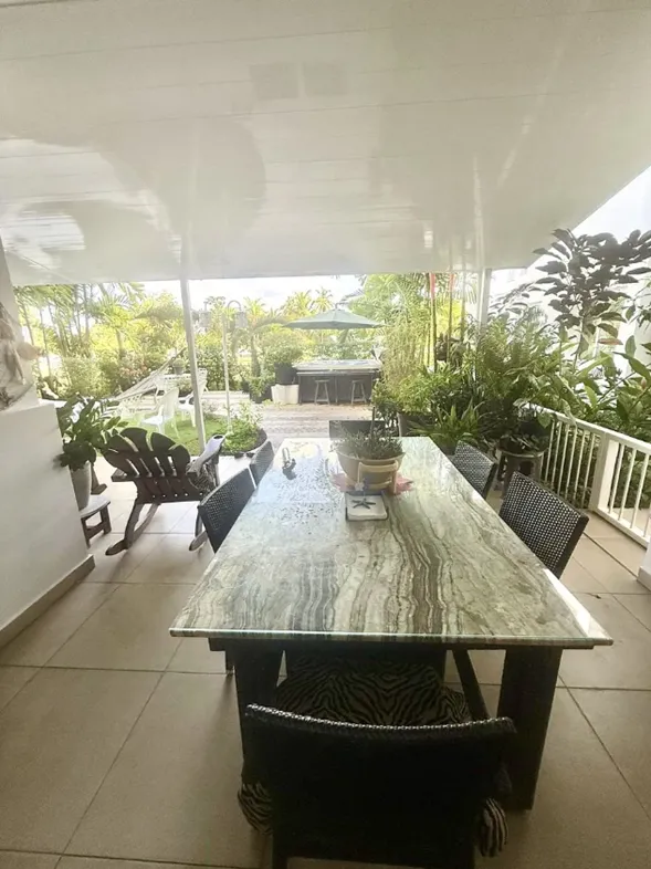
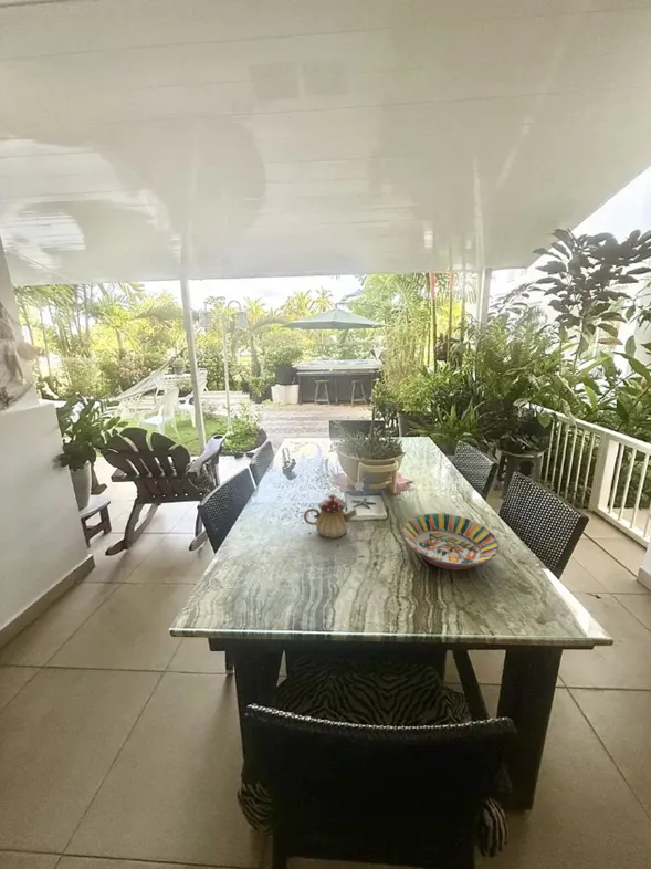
+ serving bowl [401,512,500,572]
+ teapot [303,493,358,540]
